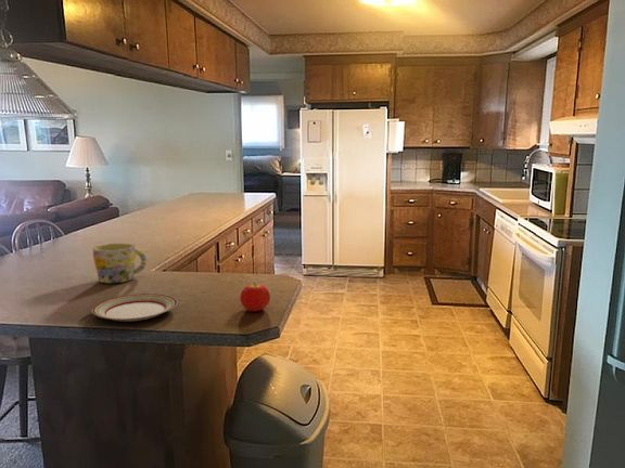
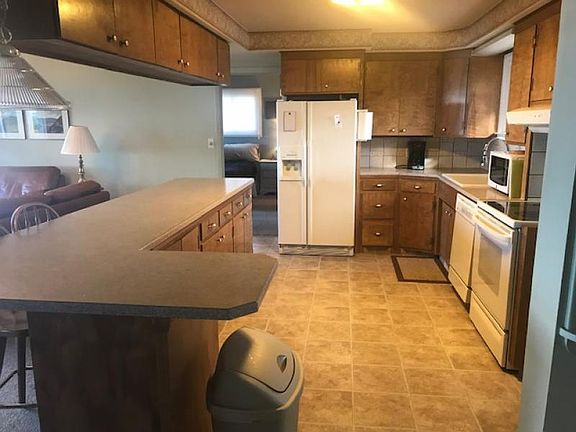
- mug [92,242,148,284]
- plate [91,292,178,323]
- fruit [239,282,271,313]
